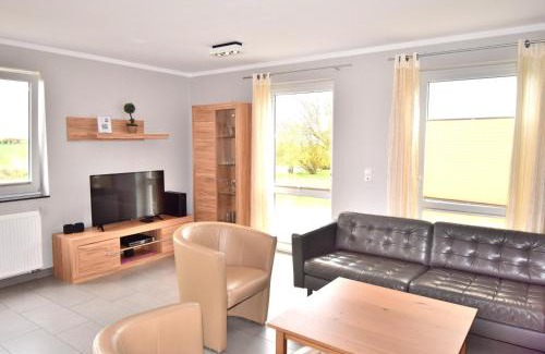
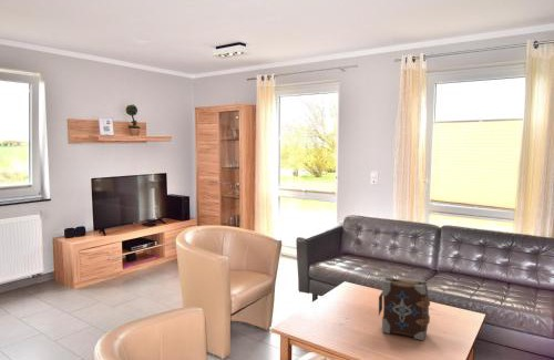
+ book [378,275,431,341]
